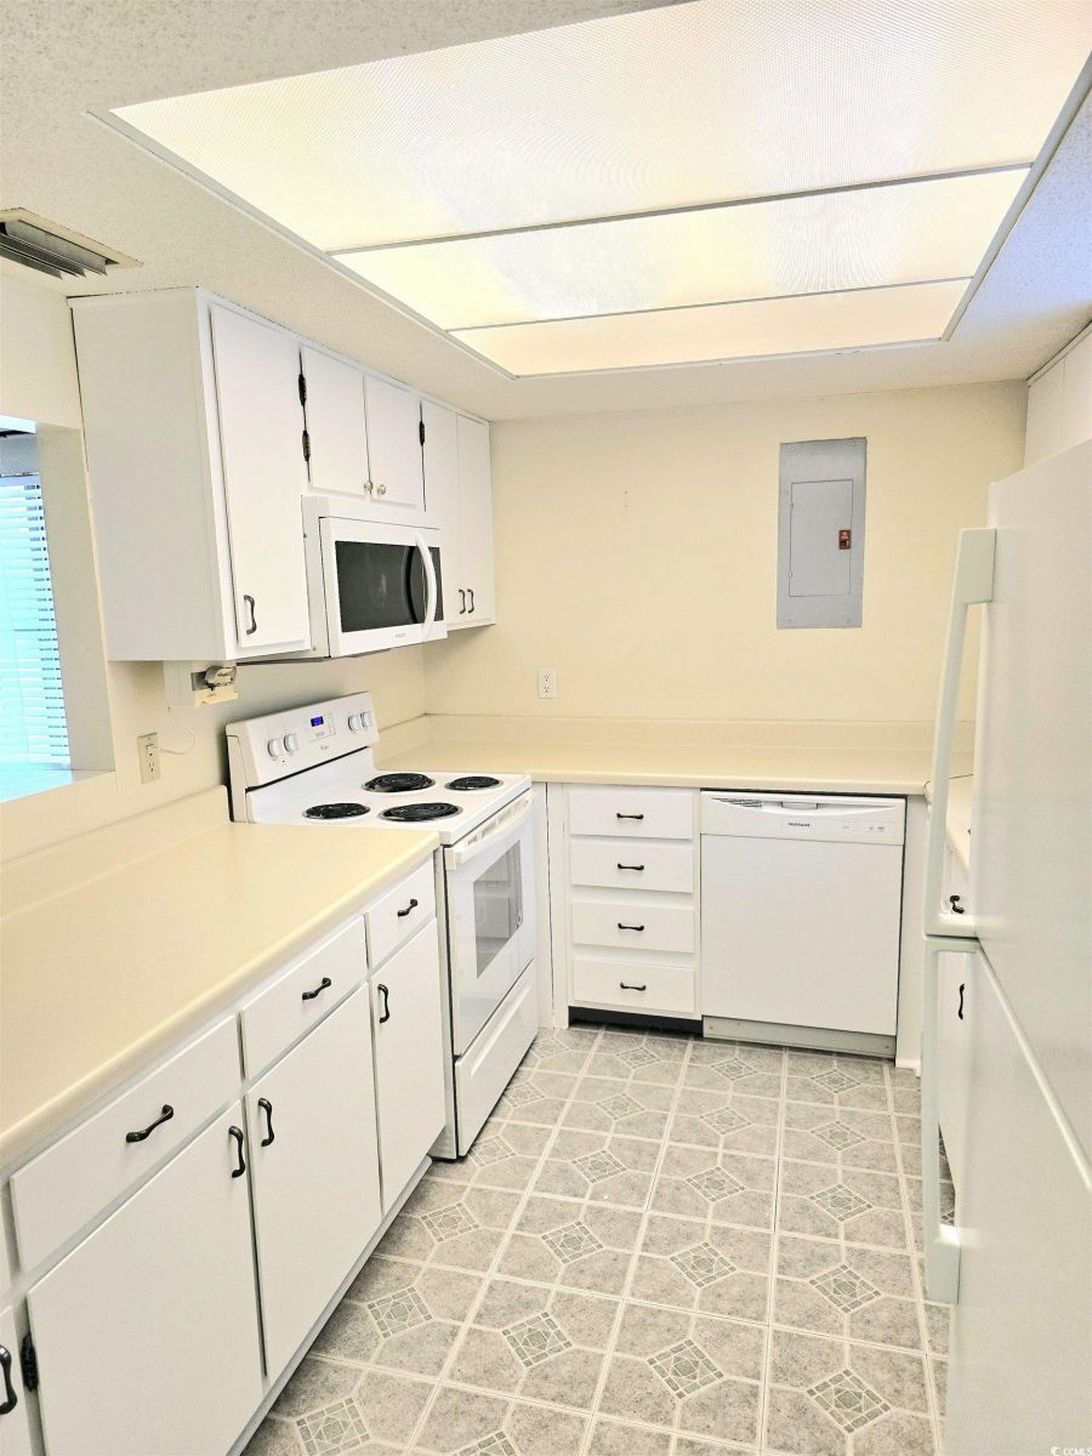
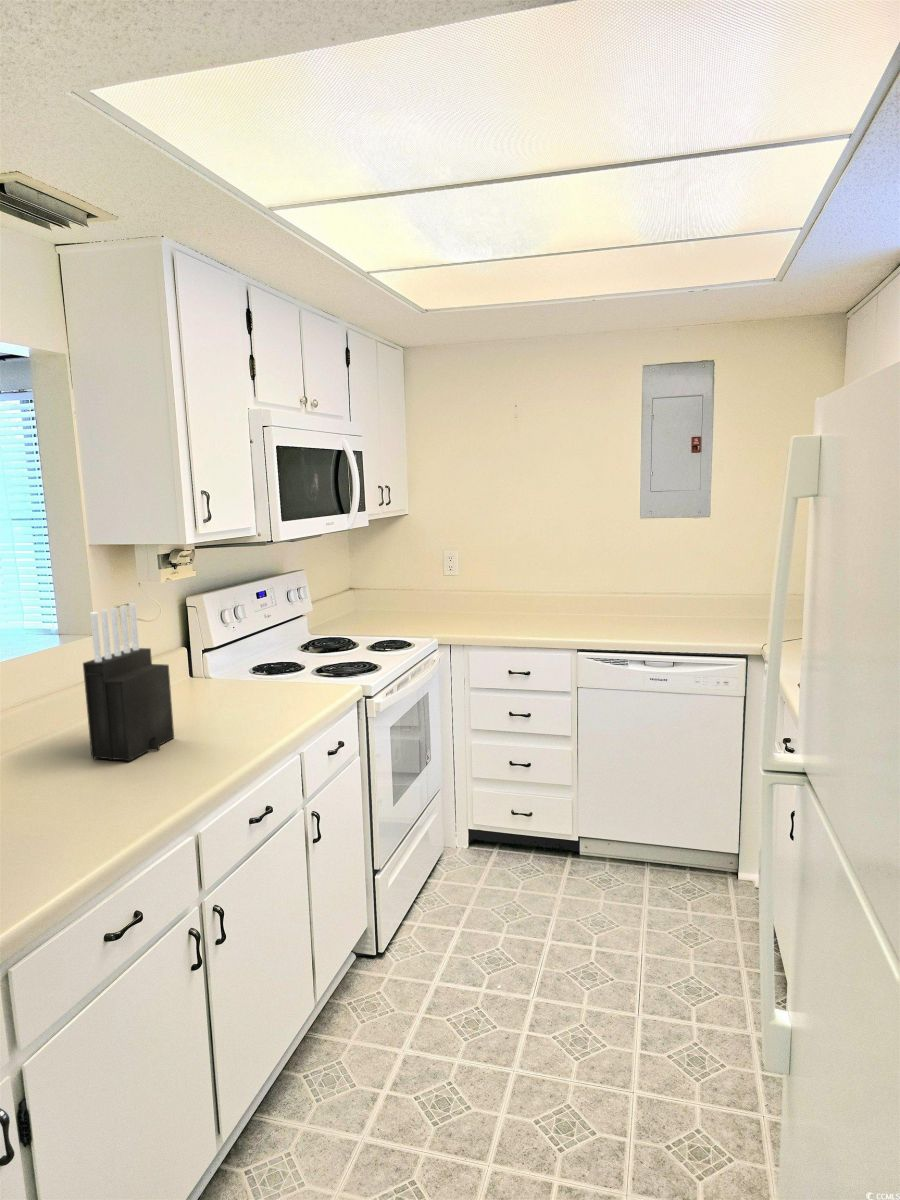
+ knife block [82,602,175,762]
